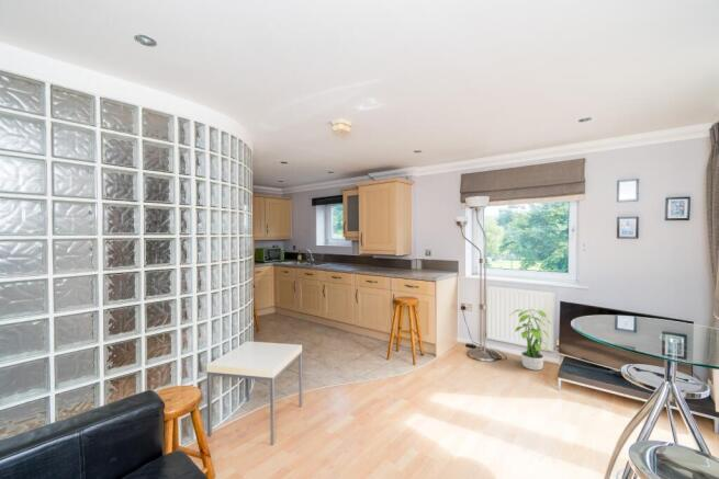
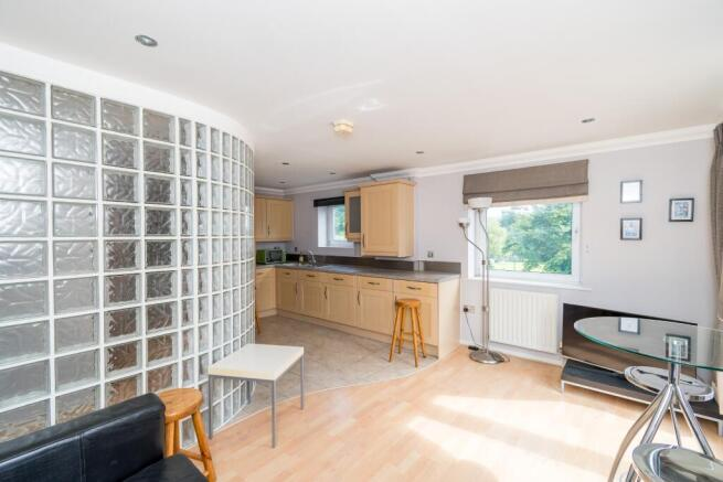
- potted plant [508,307,550,372]
